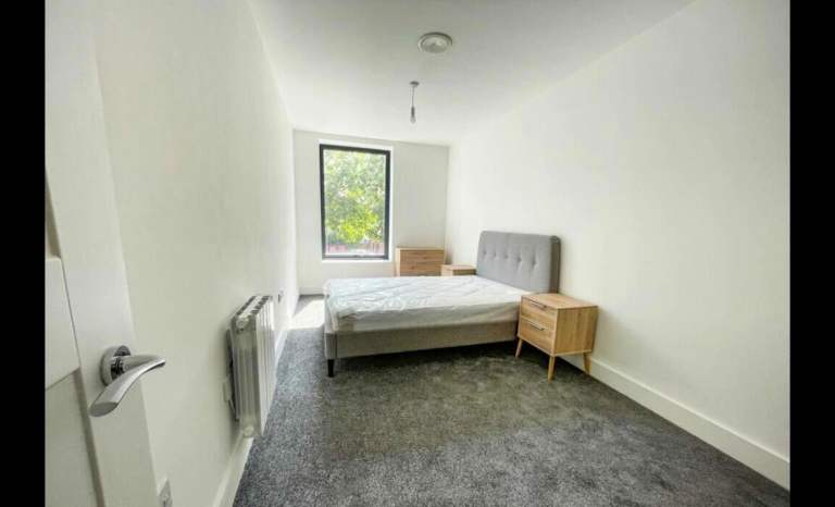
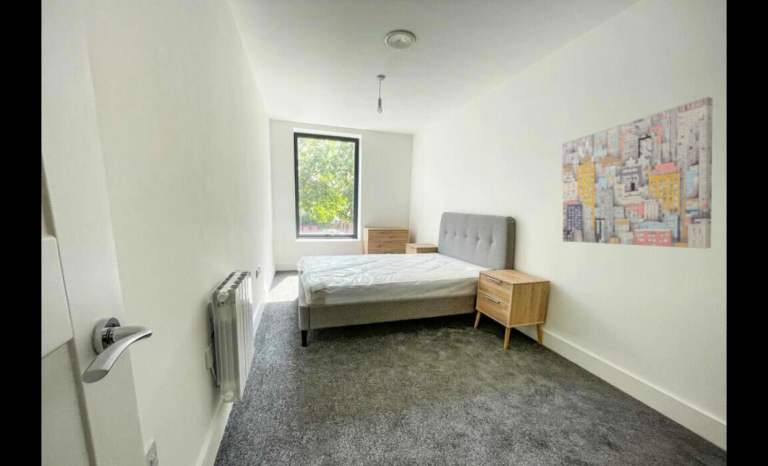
+ wall art [561,96,714,249]
